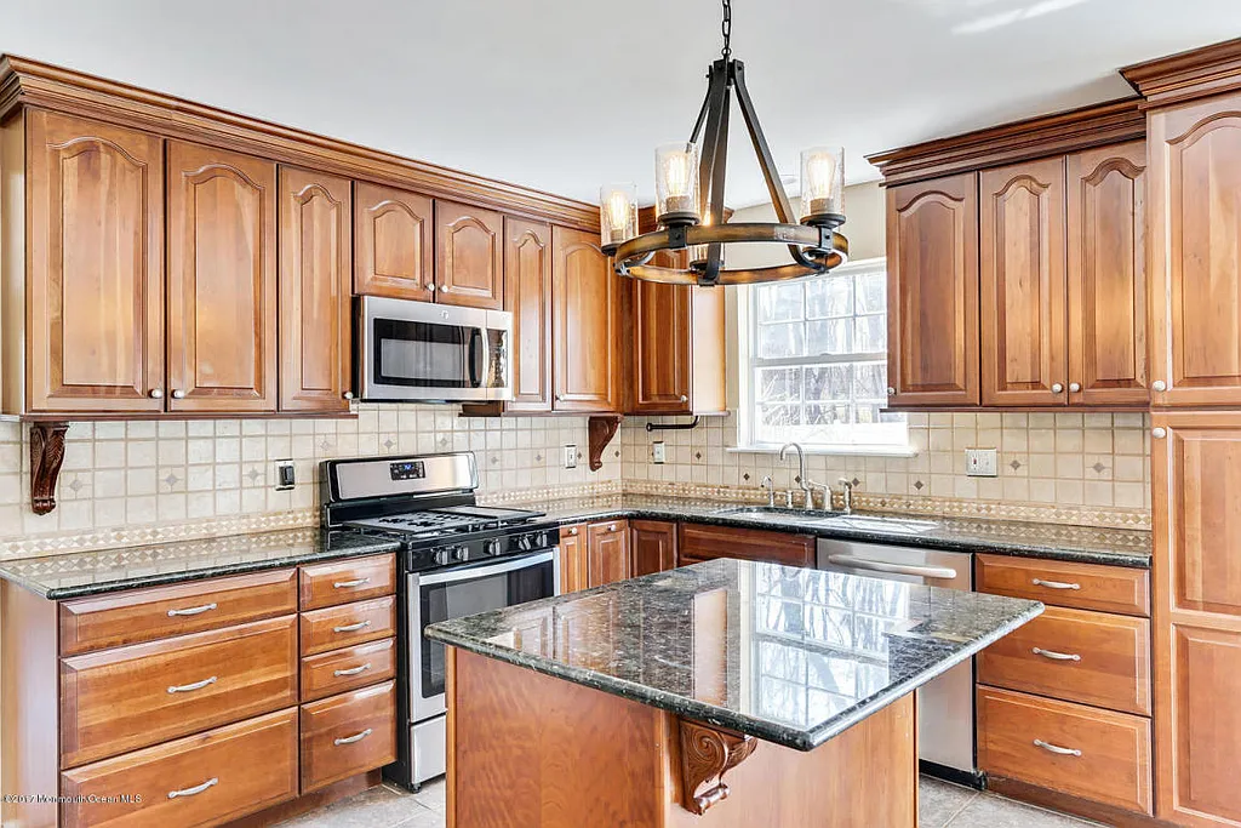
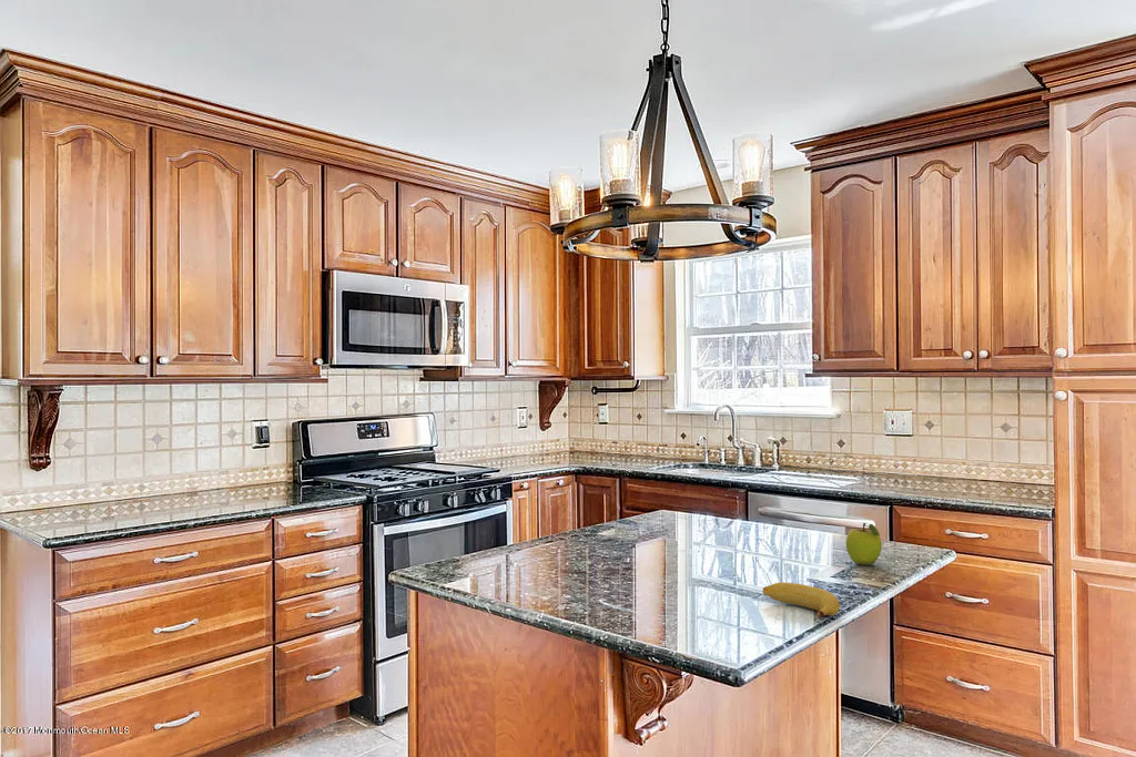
+ fruit [845,522,883,566]
+ banana [762,582,841,620]
